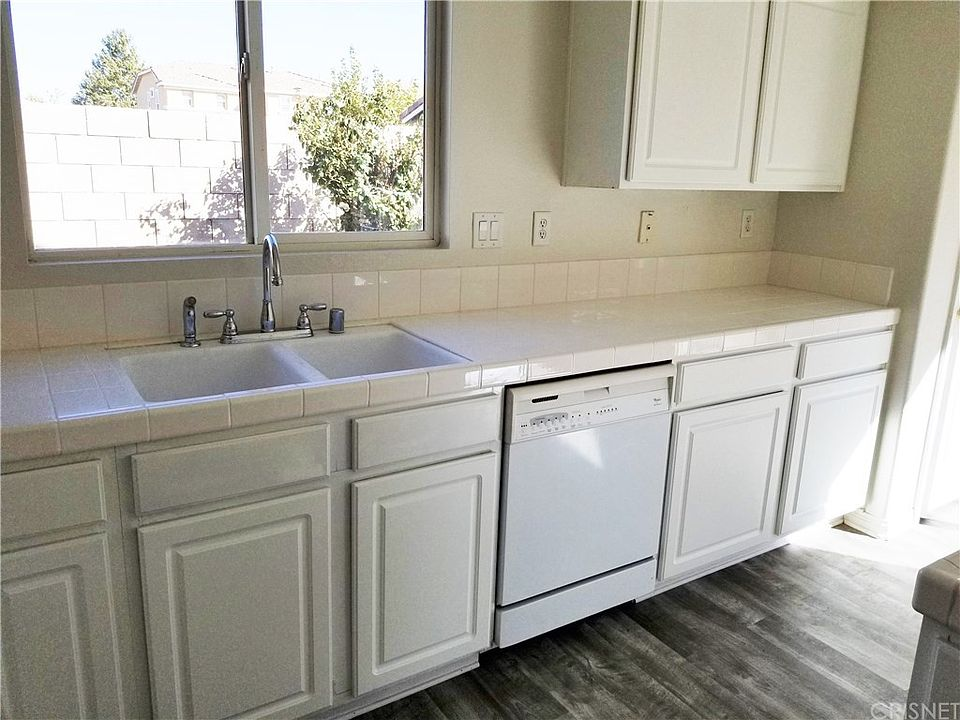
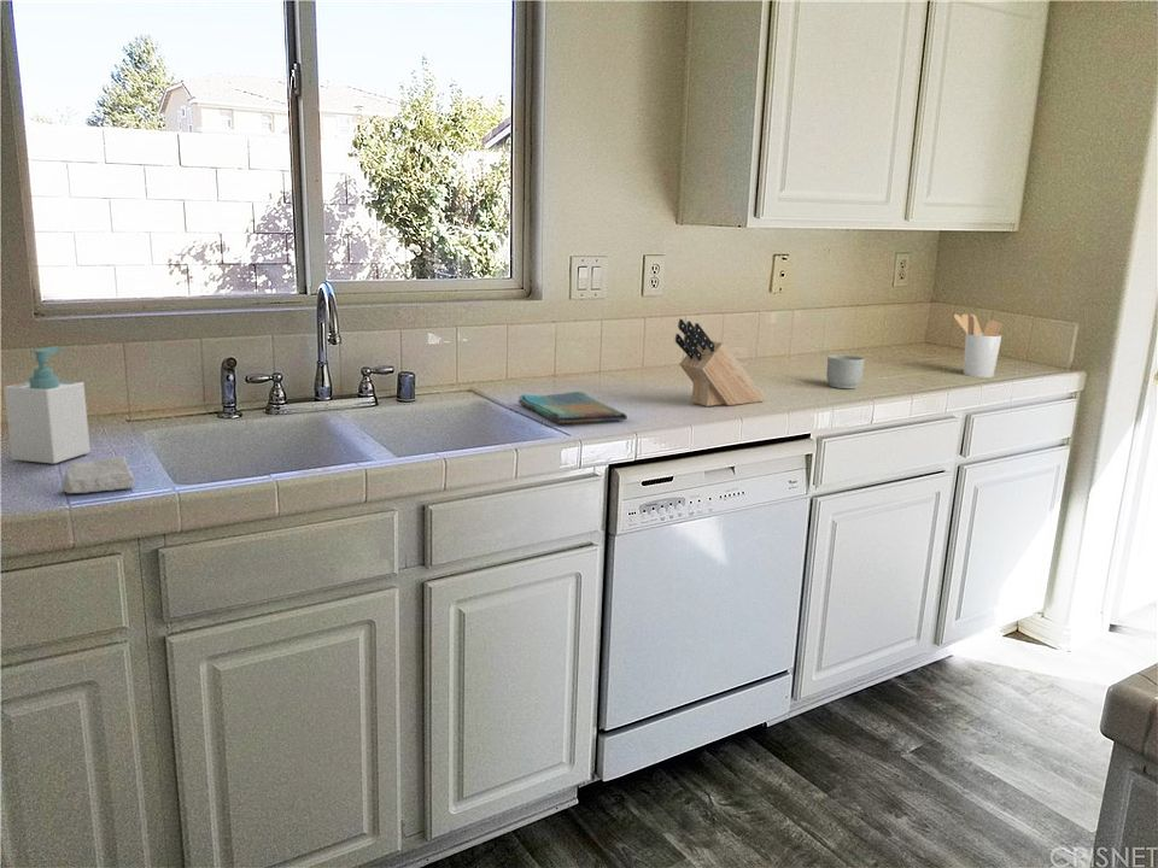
+ soap bar [62,454,135,494]
+ mug [825,354,866,389]
+ knife block [674,318,766,407]
+ utensil holder [953,313,1004,379]
+ dish towel [517,391,628,424]
+ soap bottle [2,346,92,465]
